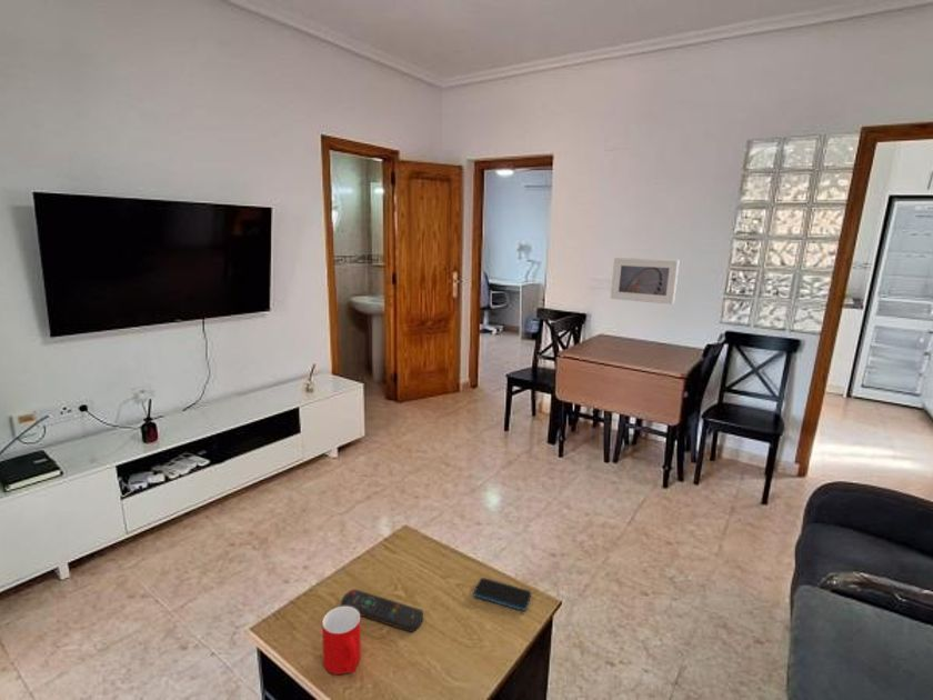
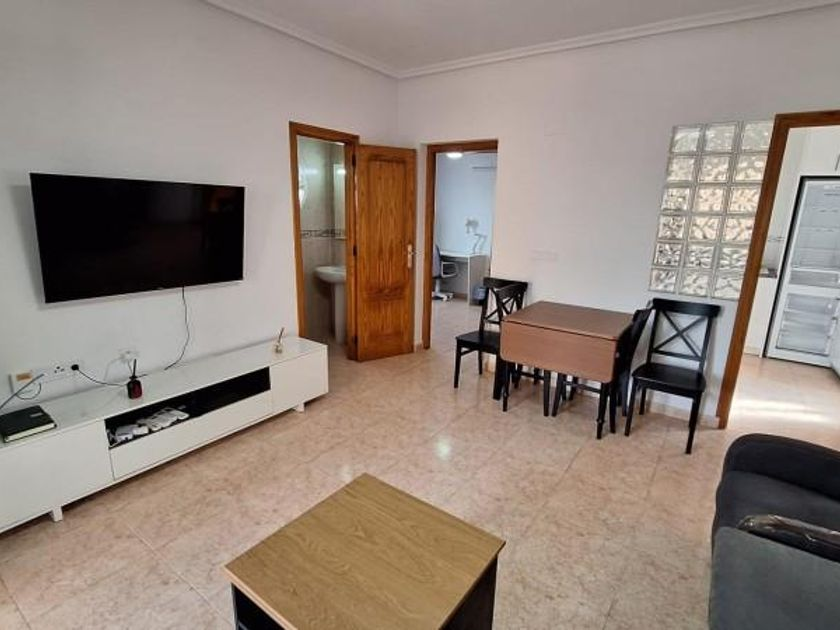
- smartphone [473,577,532,612]
- cup [321,606,362,676]
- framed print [610,257,680,306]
- remote control [340,588,424,633]
